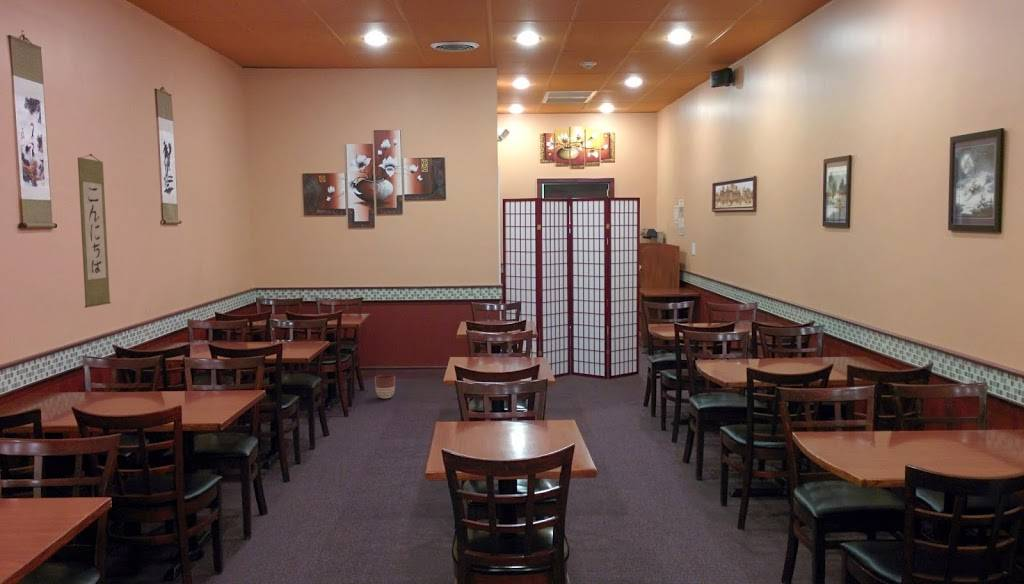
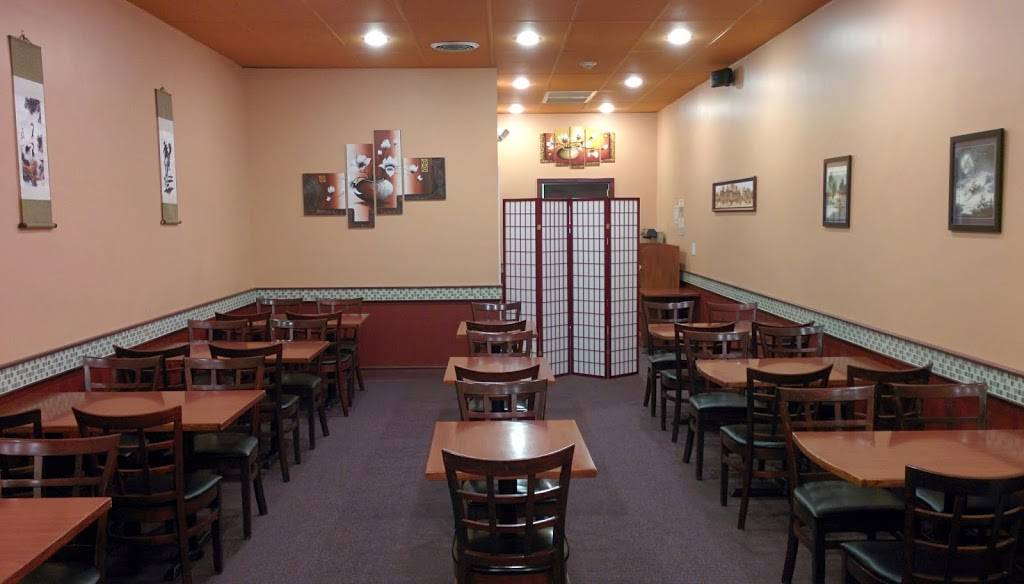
- planter [374,374,396,400]
- wall scroll [77,153,112,309]
